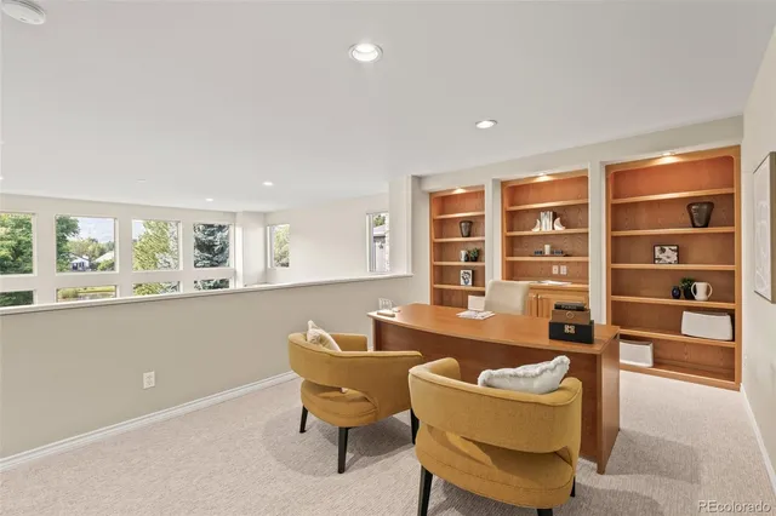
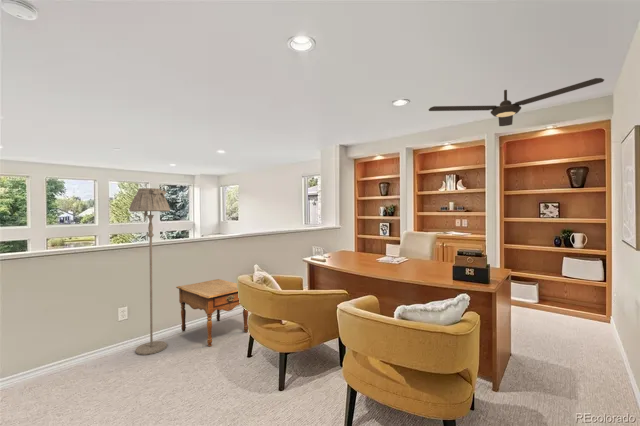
+ ceiling fan [428,77,605,127]
+ floor lamp [128,187,171,356]
+ side table [175,278,249,347]
